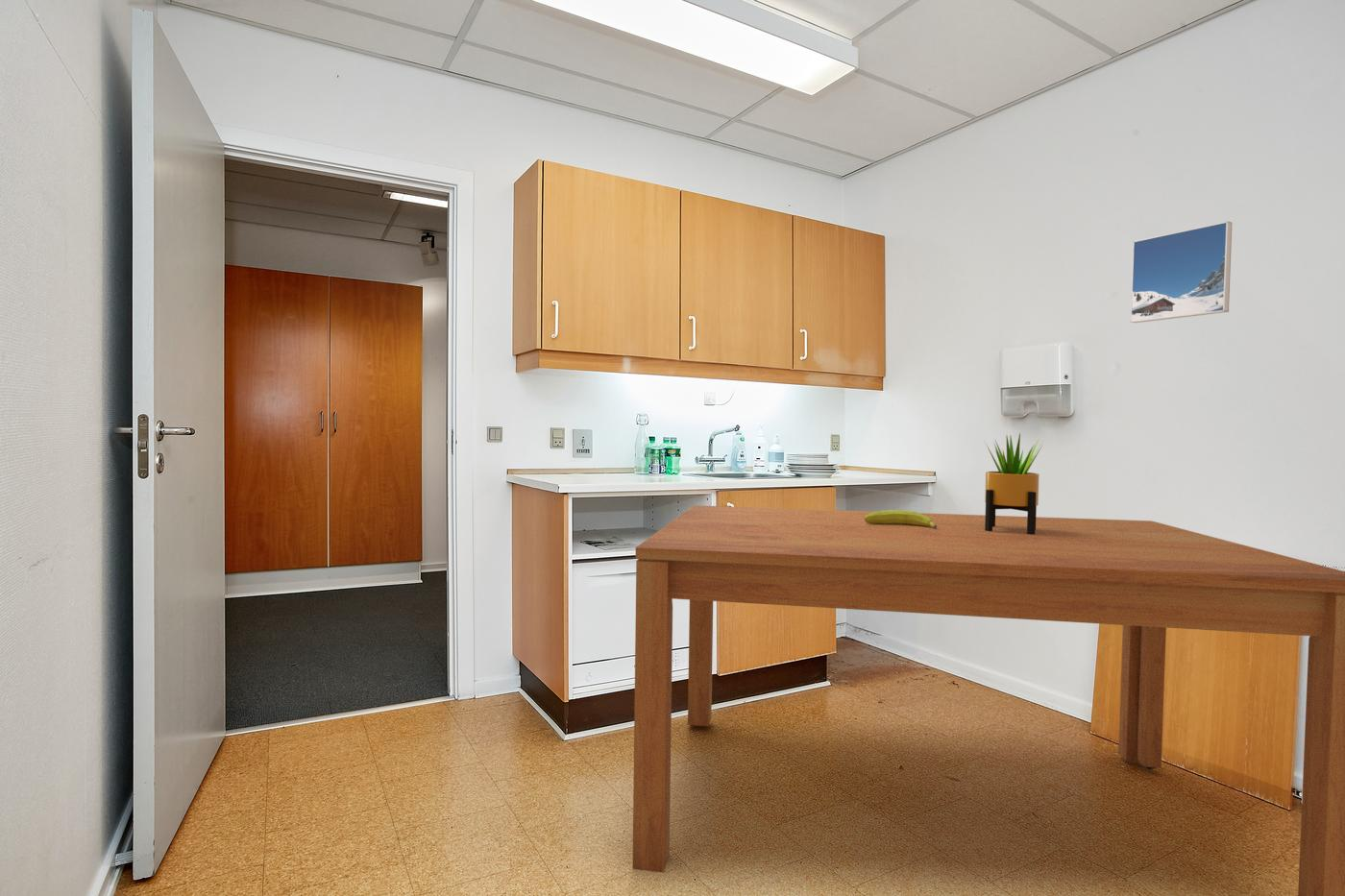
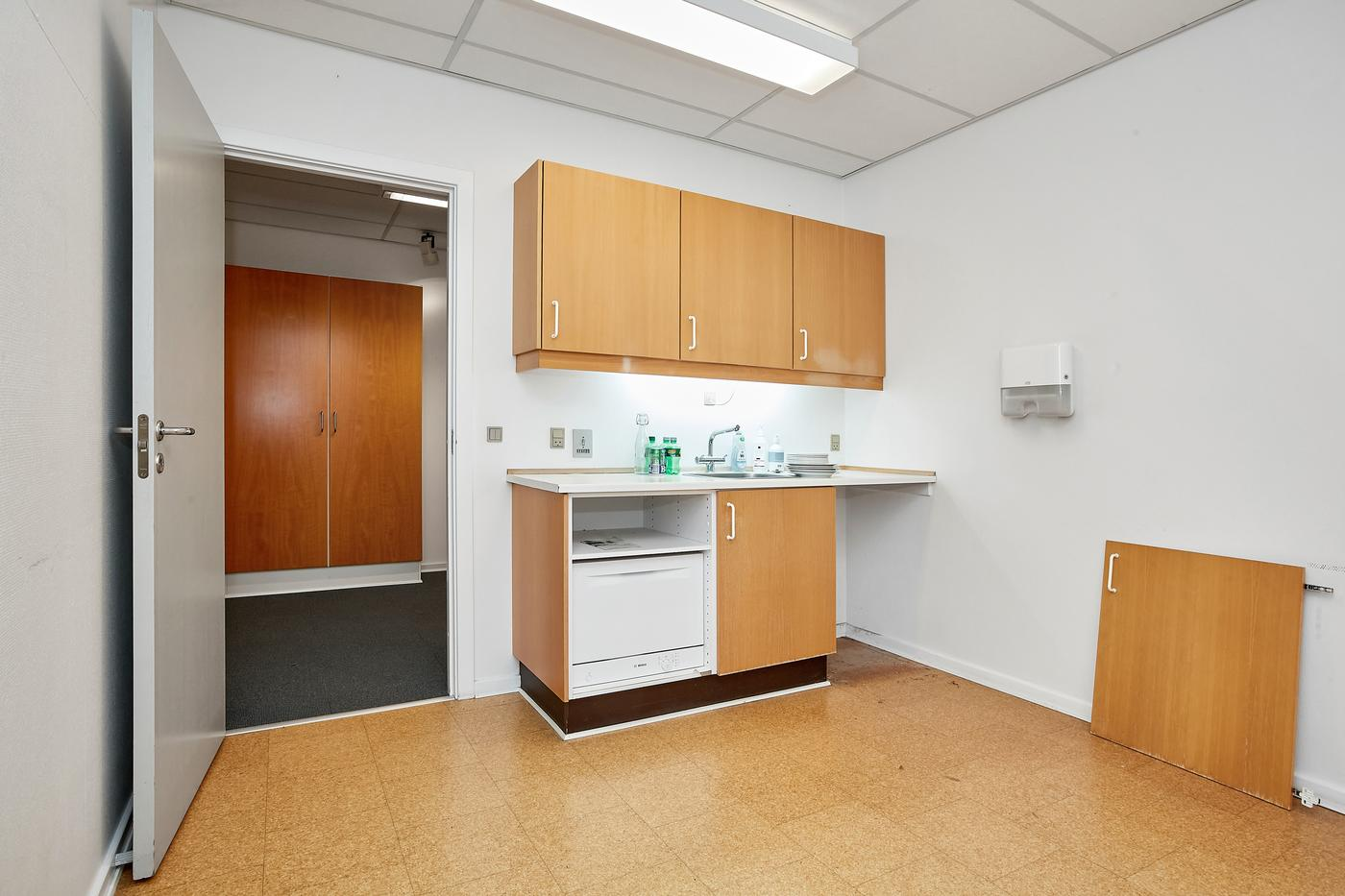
- potted plant [984,432,1044,535]
- dining table [631,504,1345,896]
- fruit [865,509,937,529]
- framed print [1130,220,1233,324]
